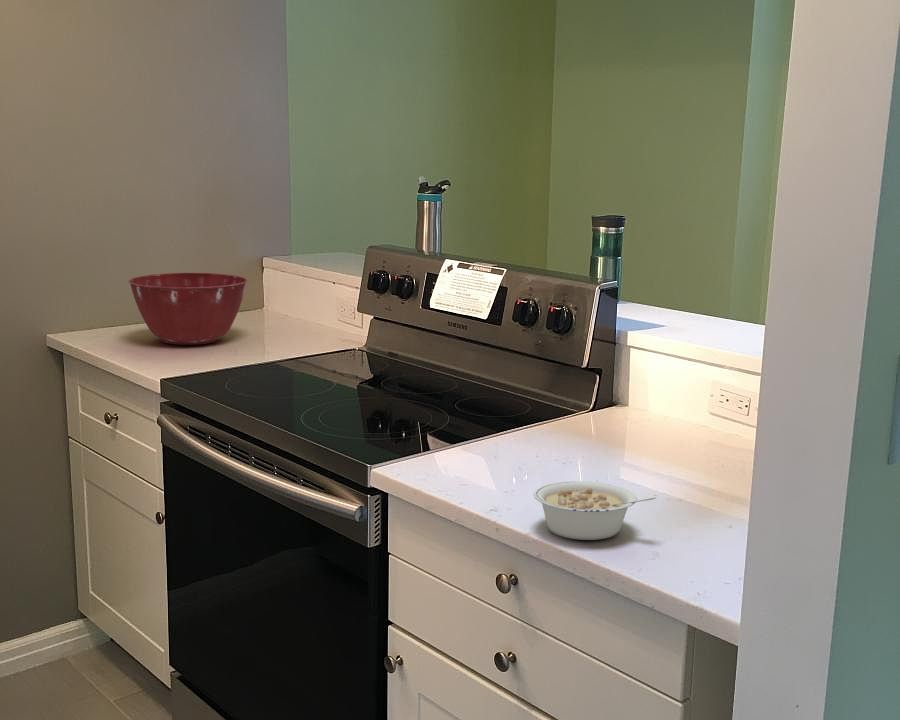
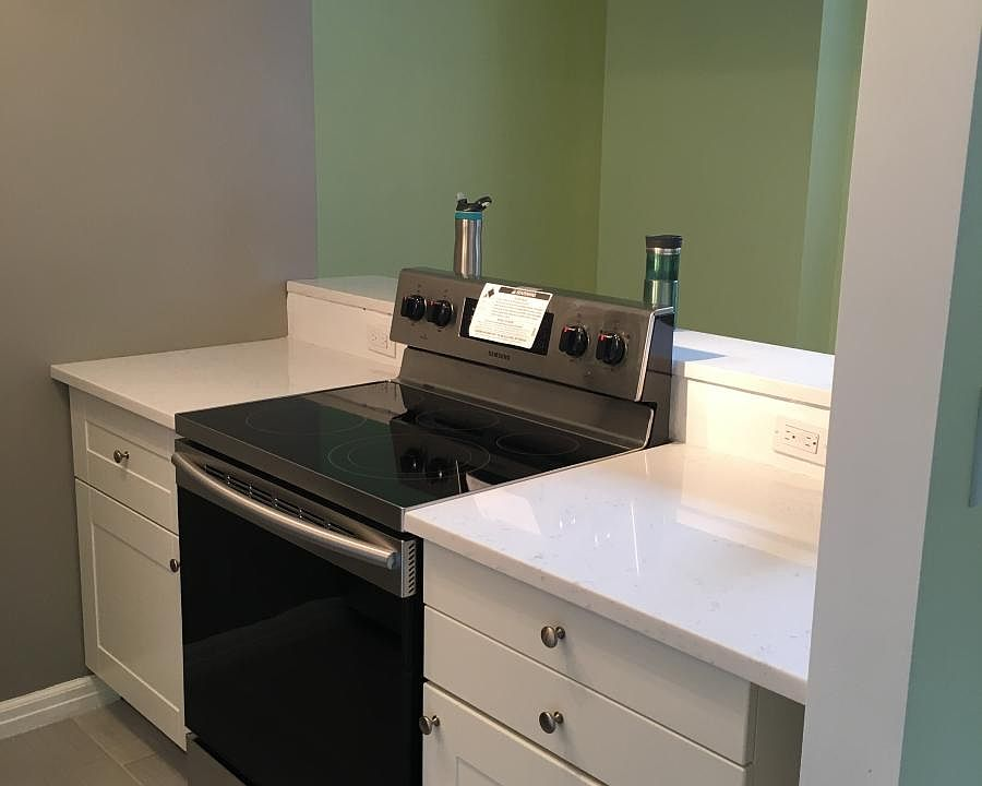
- mixing bowl [128,272,249,346]
- legume [533,480,657,541]
